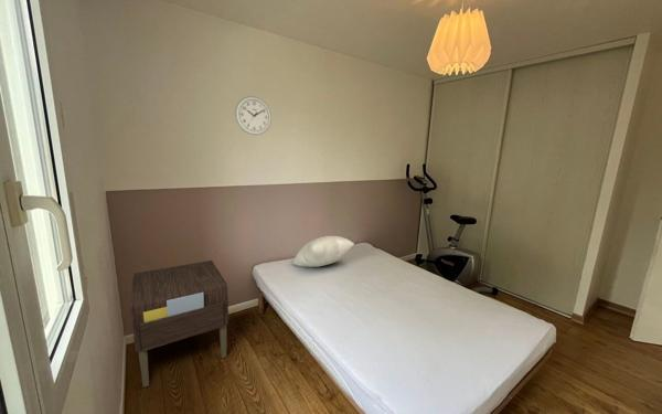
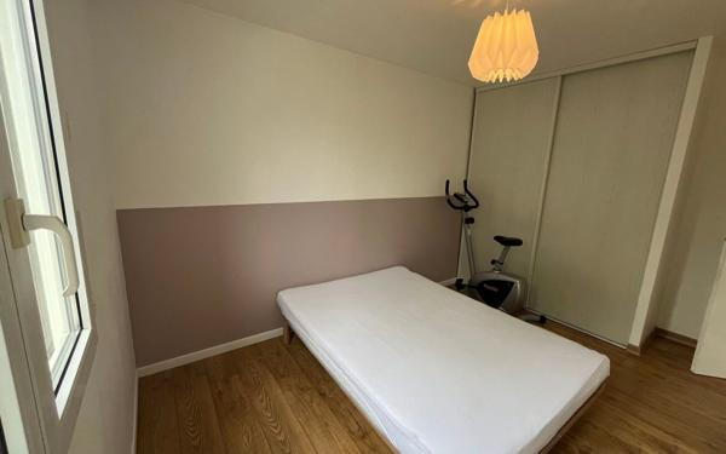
- nightstand [129,259,229,389]
- wall clock [234,95,273,136]
- pillow [292,234,355,268]
